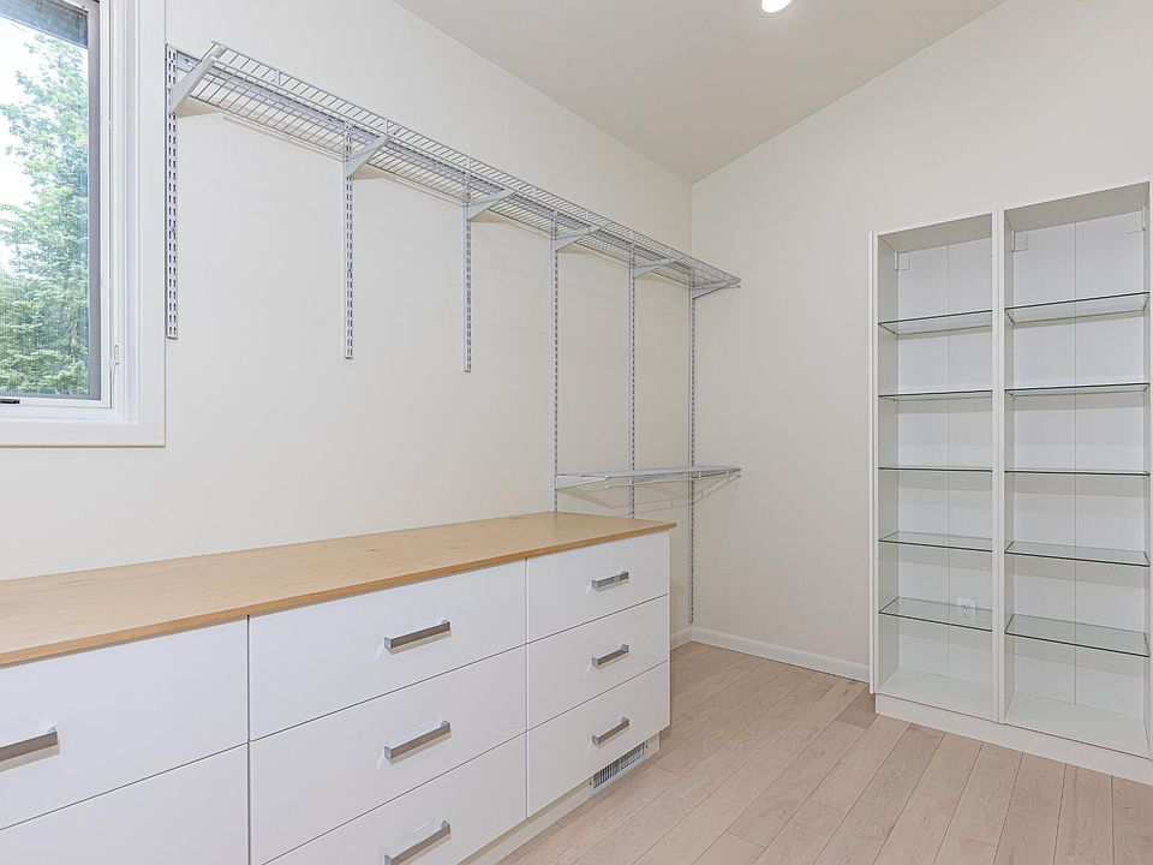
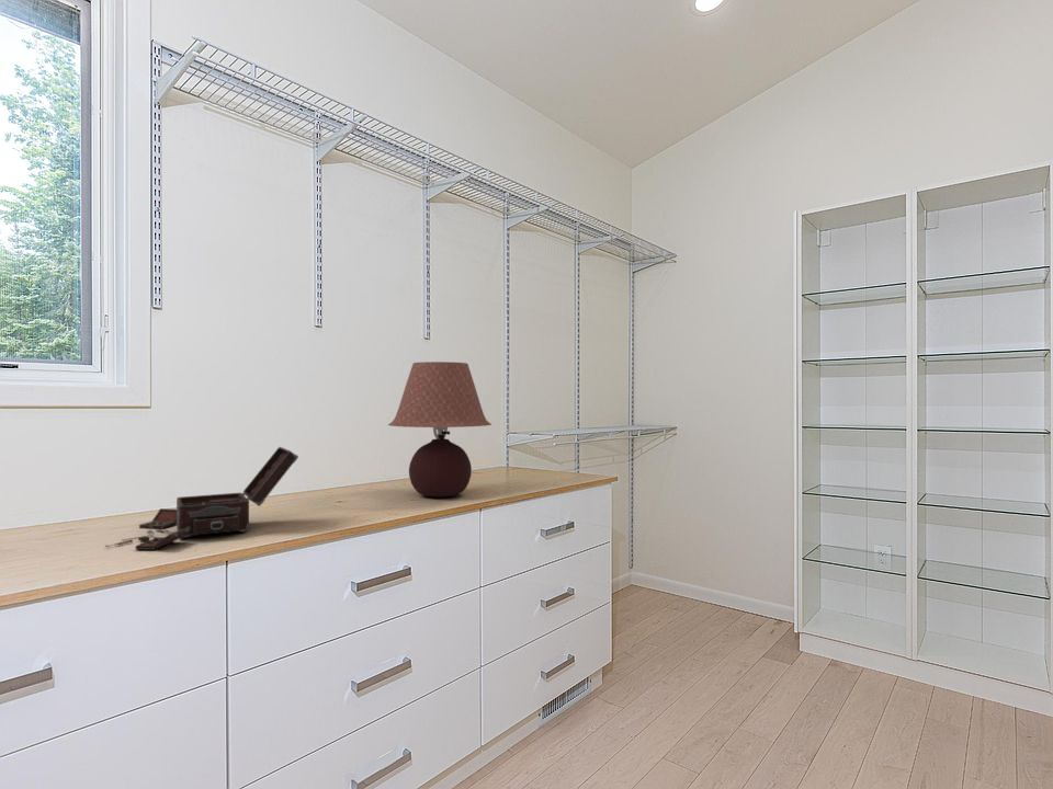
+ table lamp [387,361,492,499]
+ instrument case [104,446,299,551]
